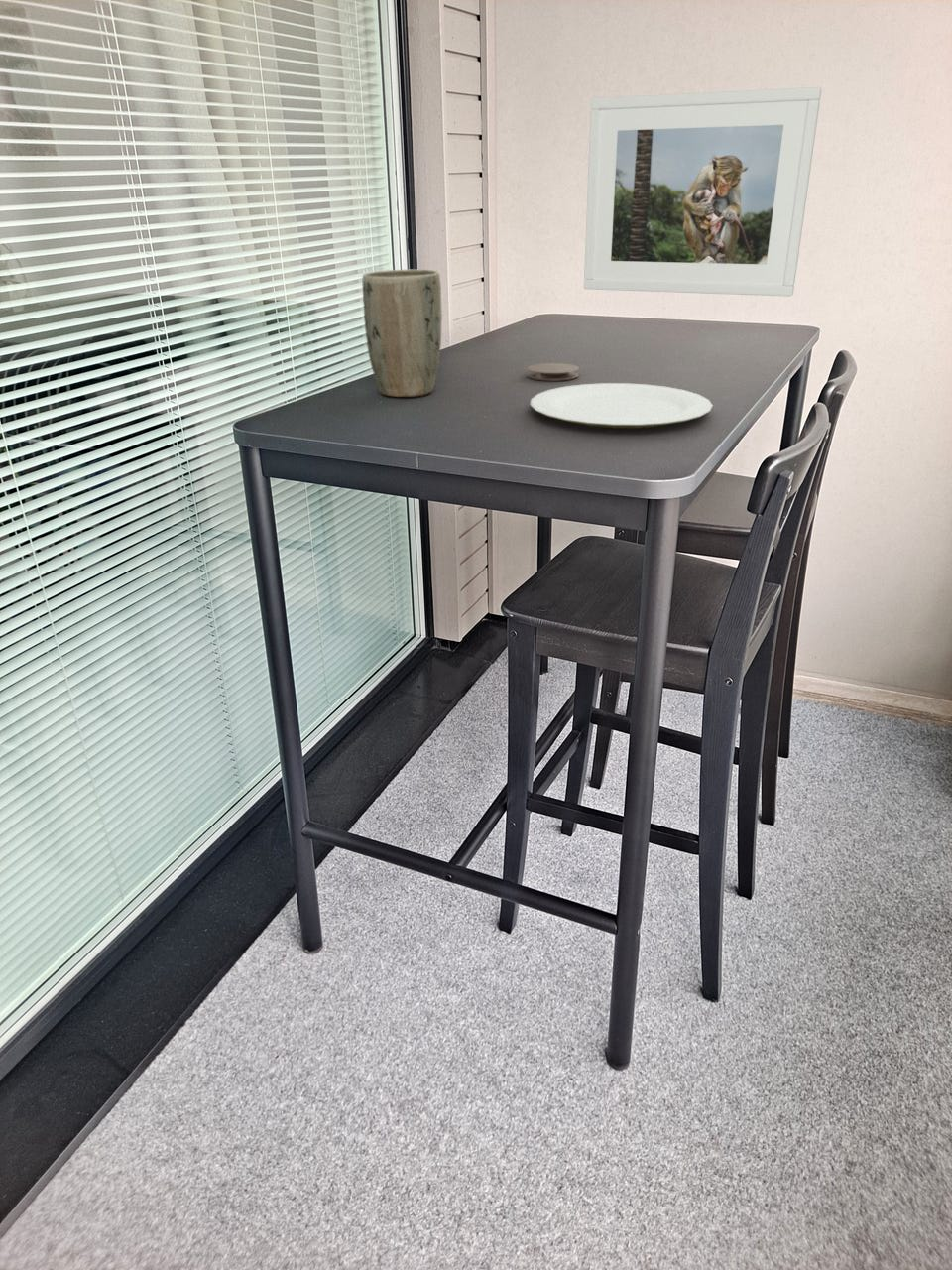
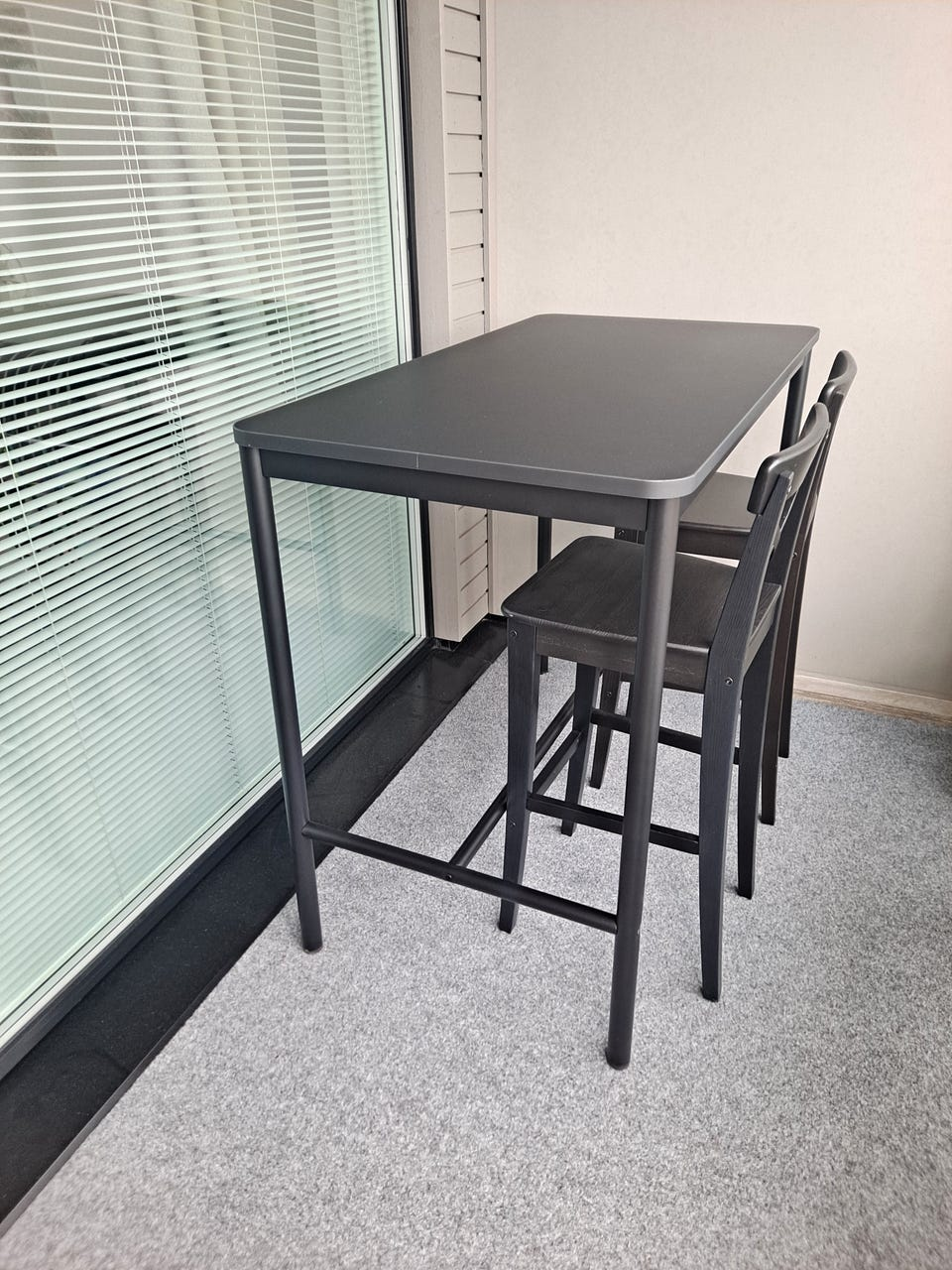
- coaster [526,362,580,381]
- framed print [583,86,822,298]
- plate [530,382,714,430]
- plant pot [362,268,443,398]
